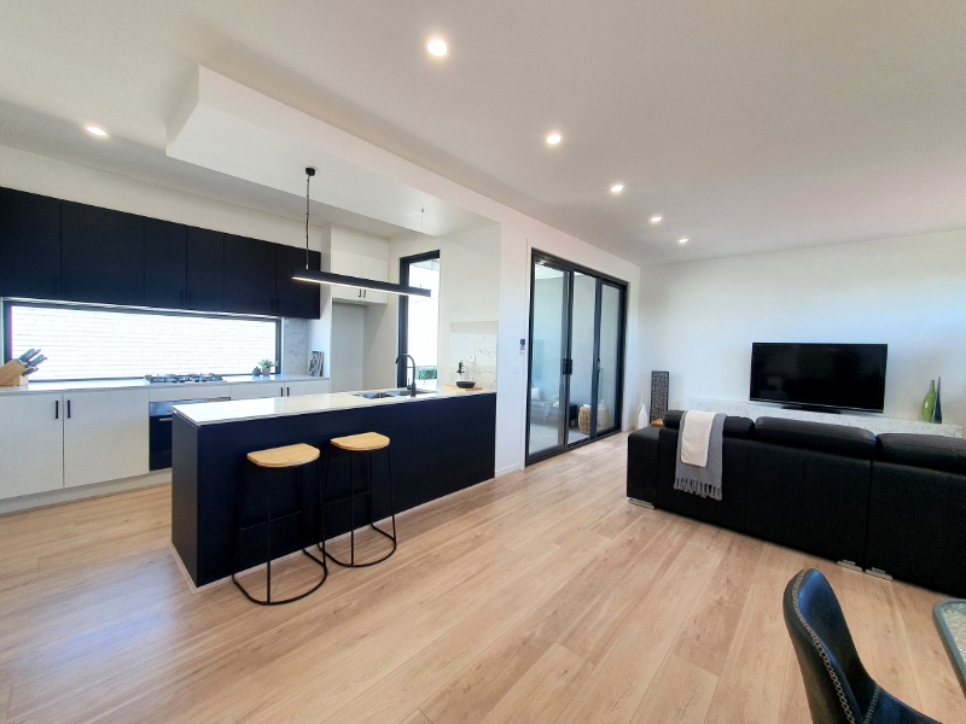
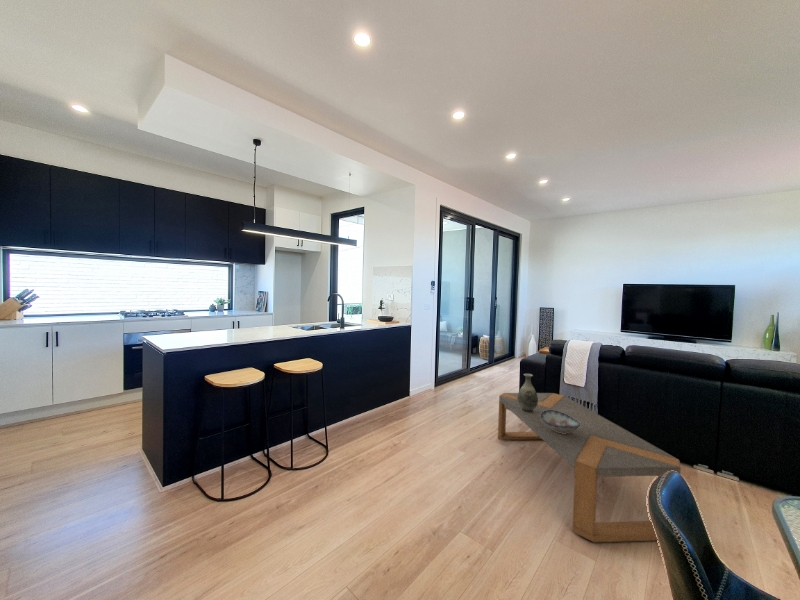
+ vase [518,373,538,412]
+ coffee table [497,392,682,543]
+ decorative bowl [541,410,580,434]
